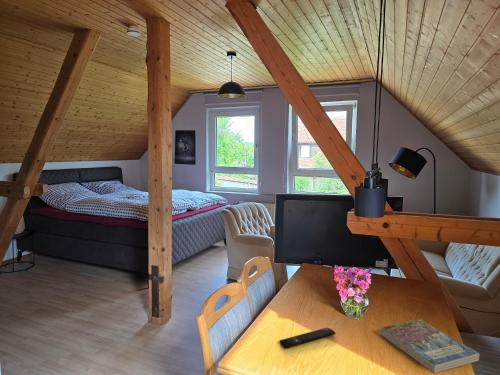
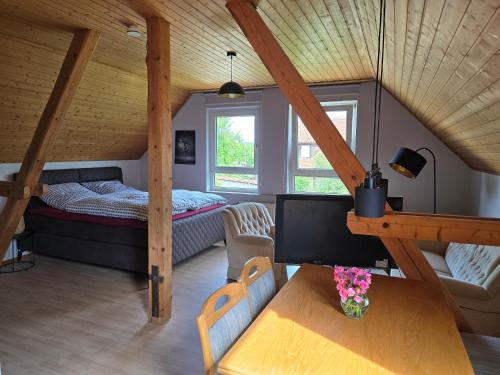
- remote control [279,327,336,349]
- book [379,319,480,374]
